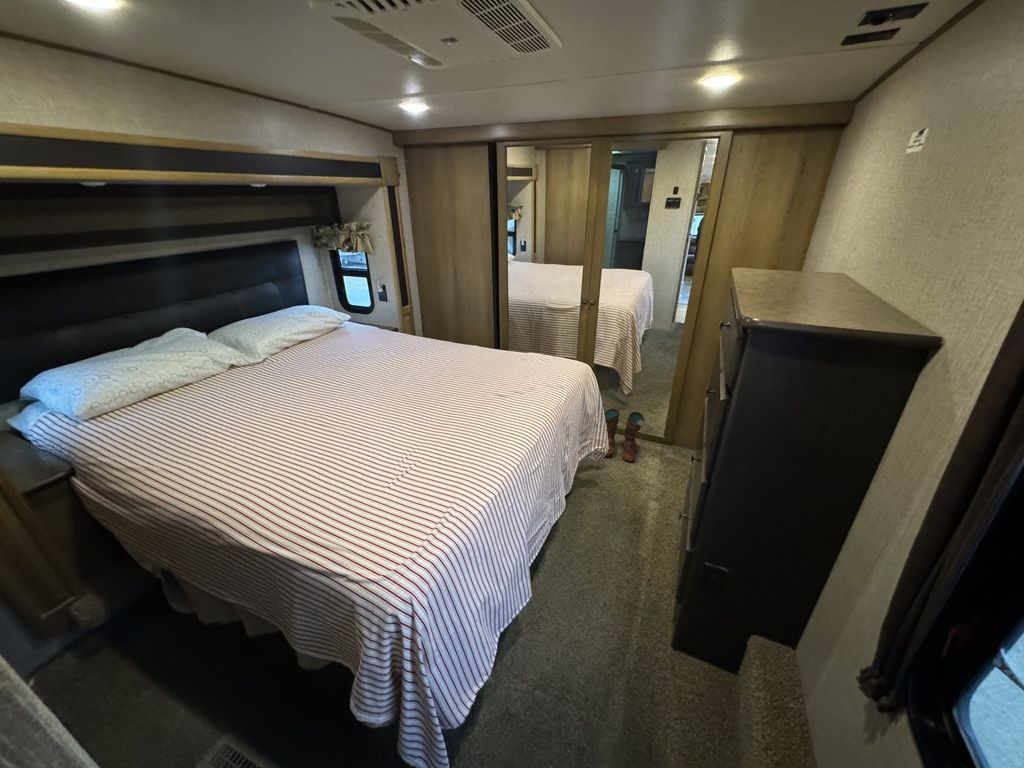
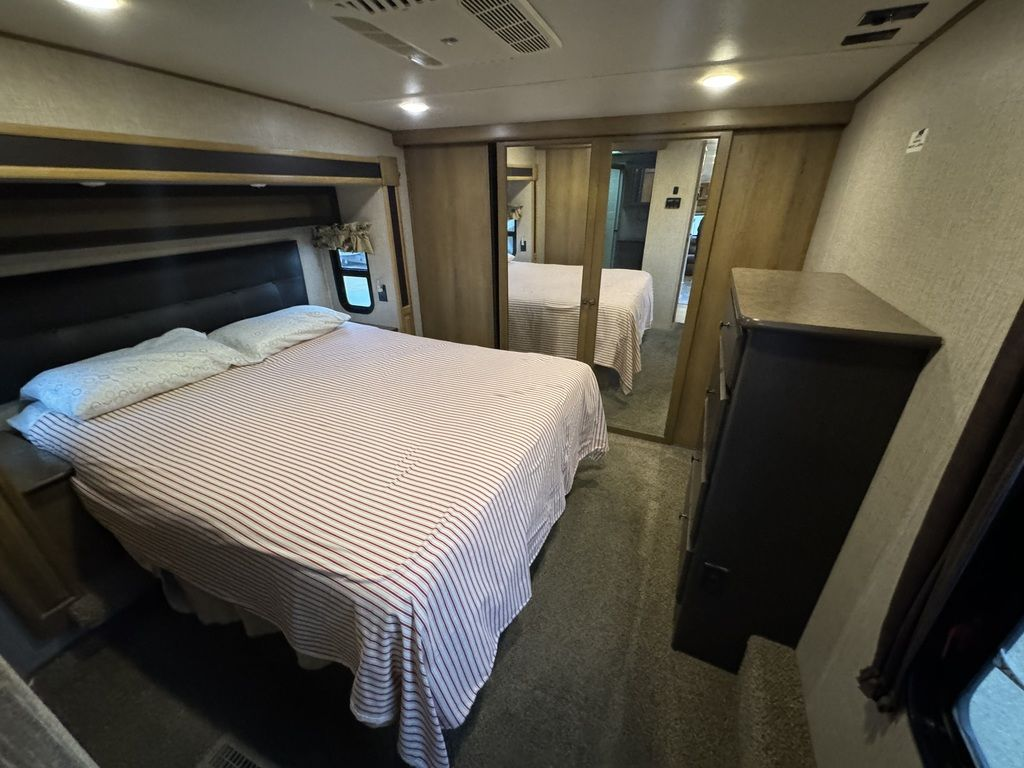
- boots [604,408,653,463]
